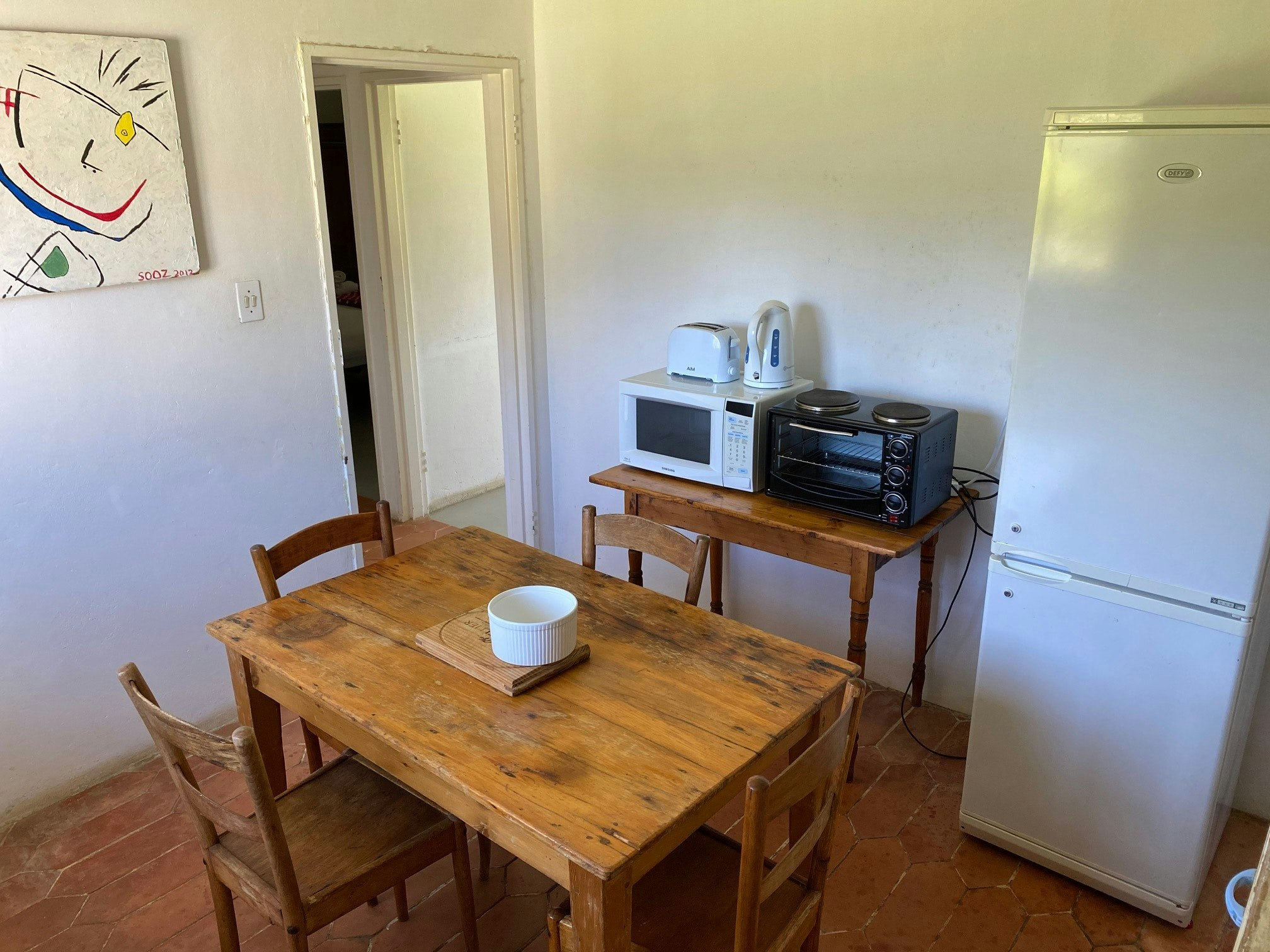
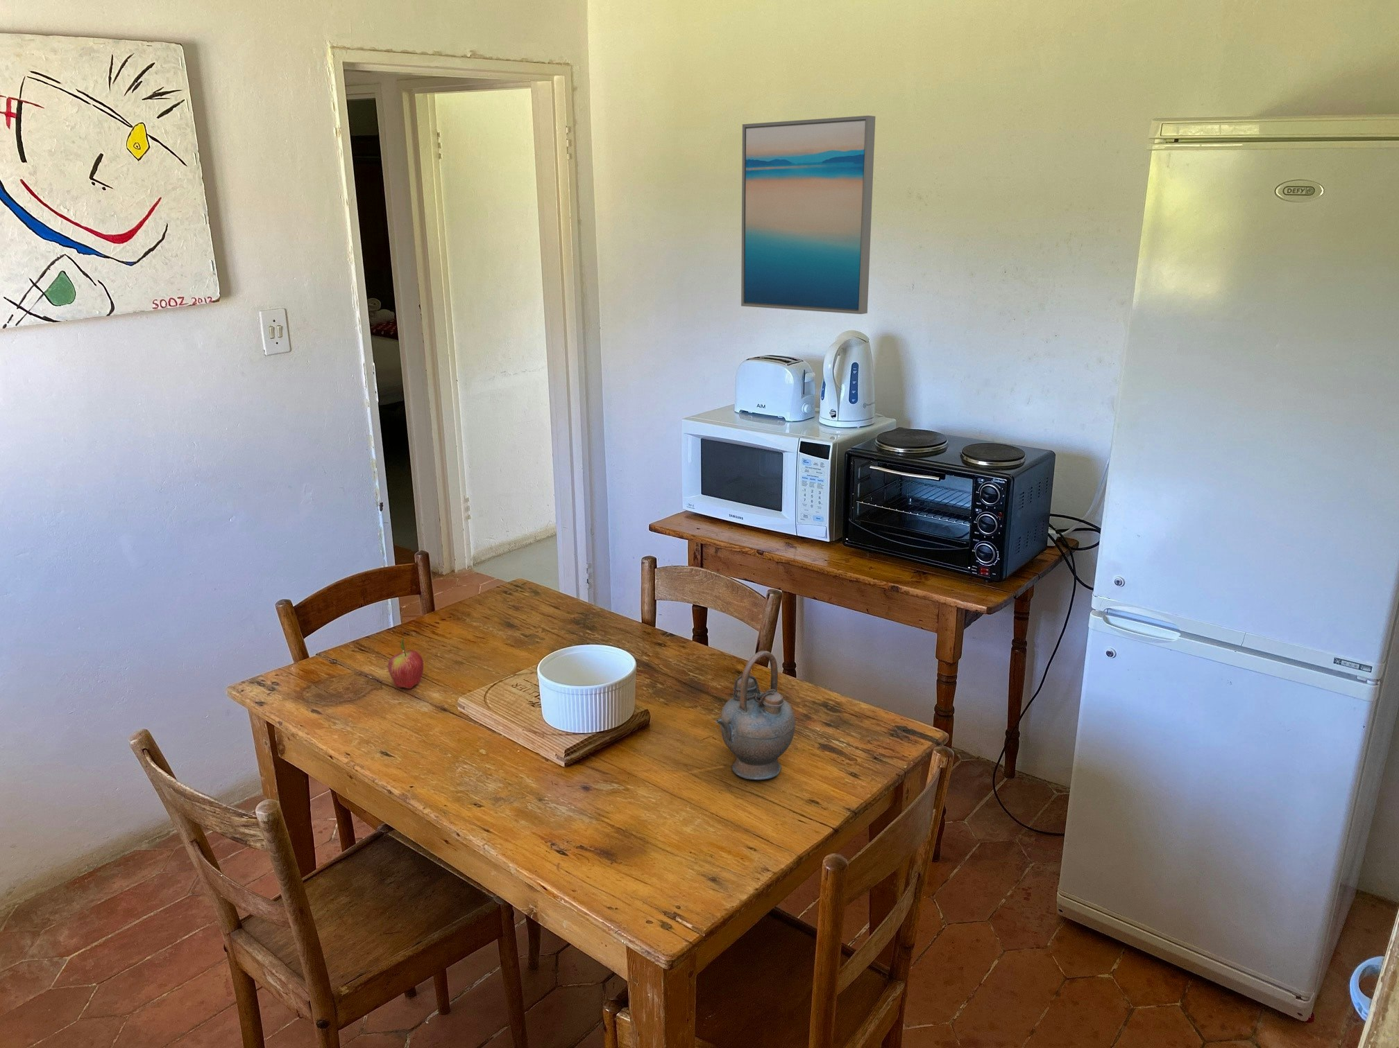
+ fruit [388,635,424,689]
+ teapot [715,651,796,780]
+ wall art [740,116,876,315]
